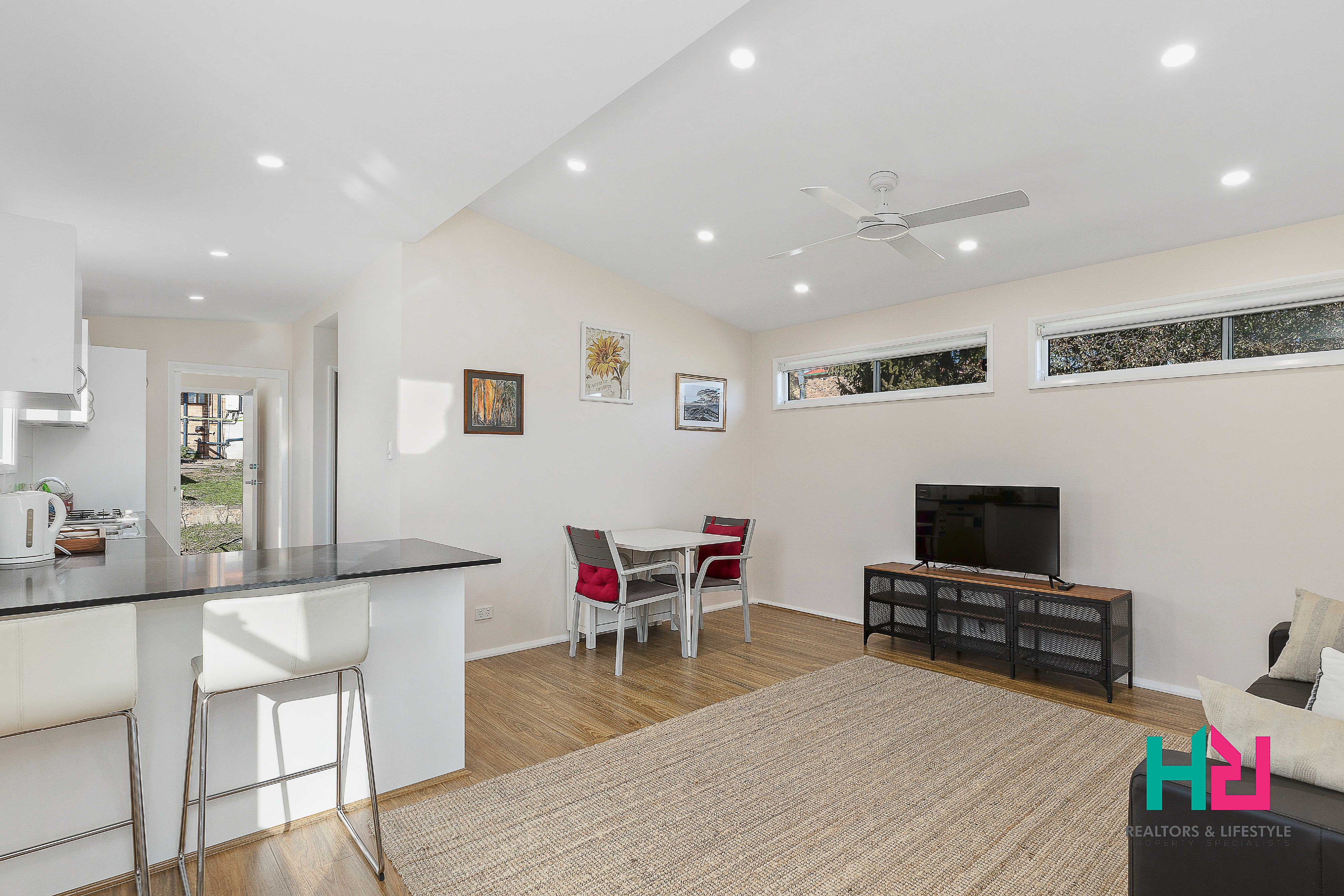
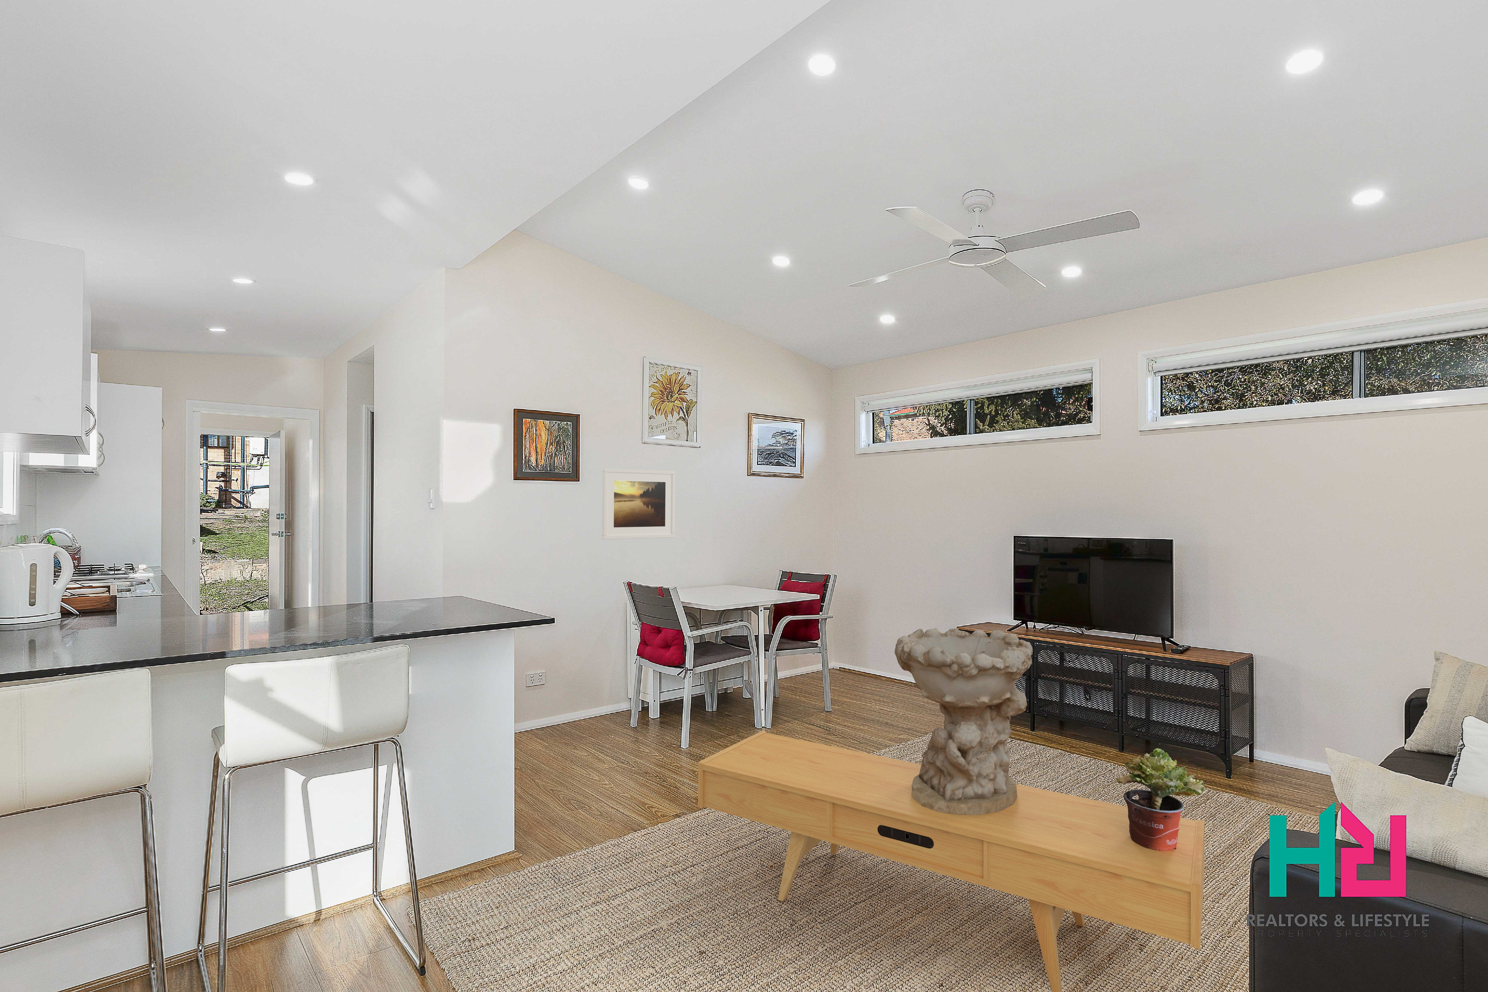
+ decorative bowl [895,628,1033,815]
+ potted plant [1116,748,1205,851]
+ tv console [698,730,1205,992]
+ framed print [601,468,675,540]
